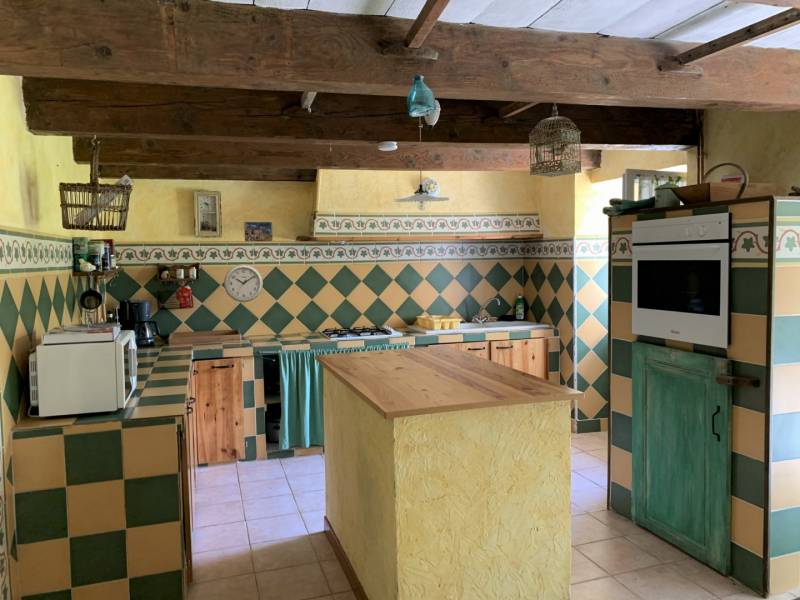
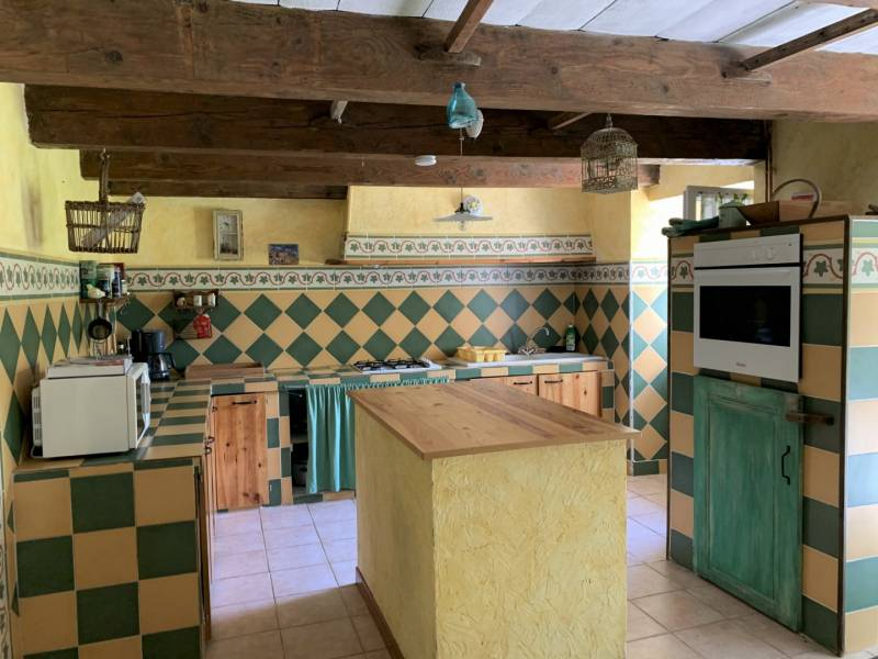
- wall clock [223,263,264,303]
